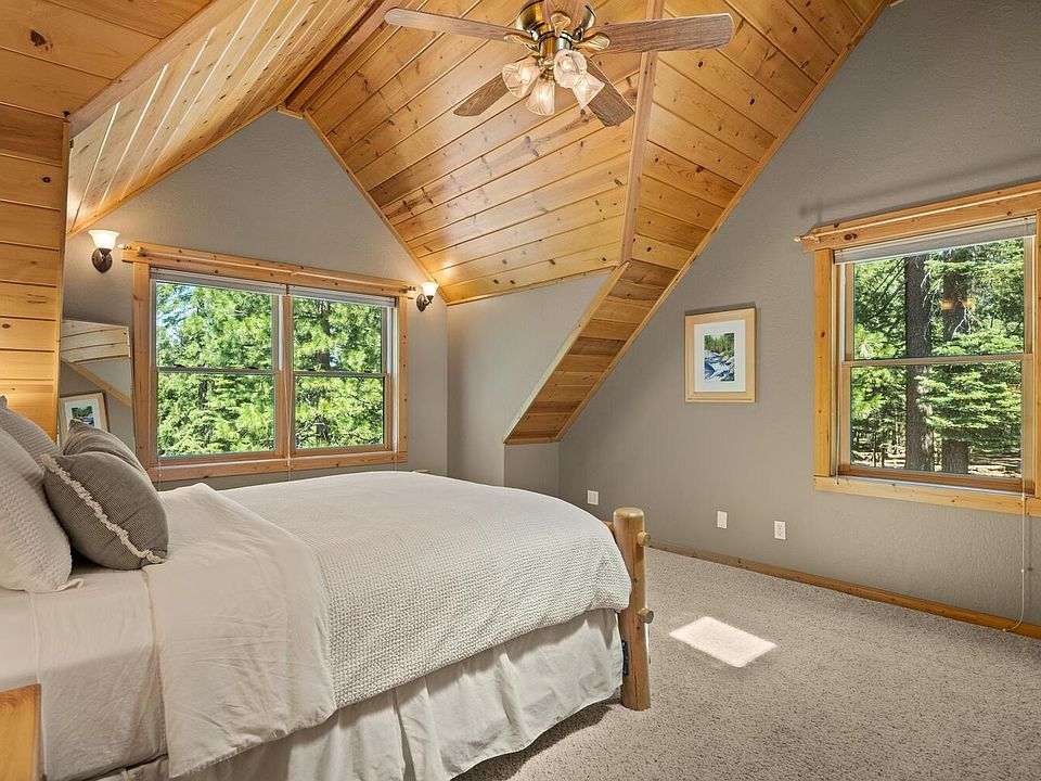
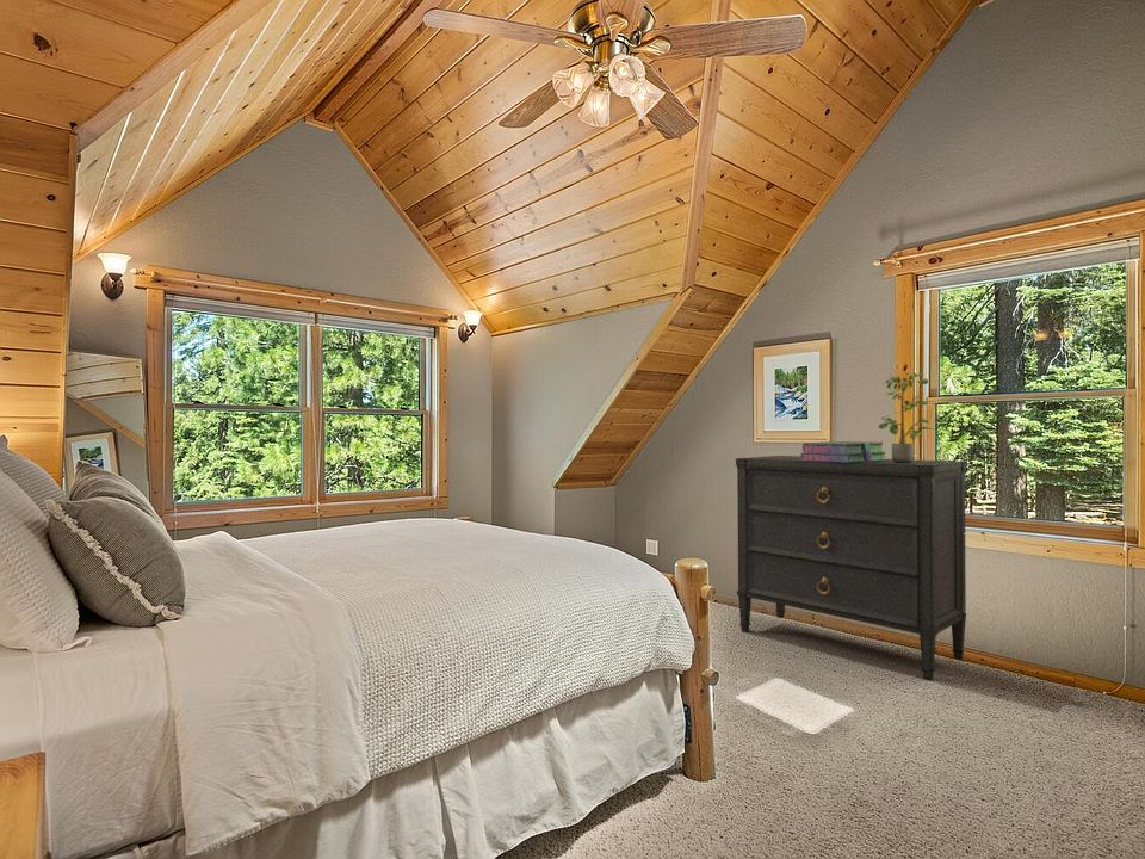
+ dresser [735,455,968,681]
+ potted plant [877,371,935,463]
+ stack of books [799,440,887,463]
